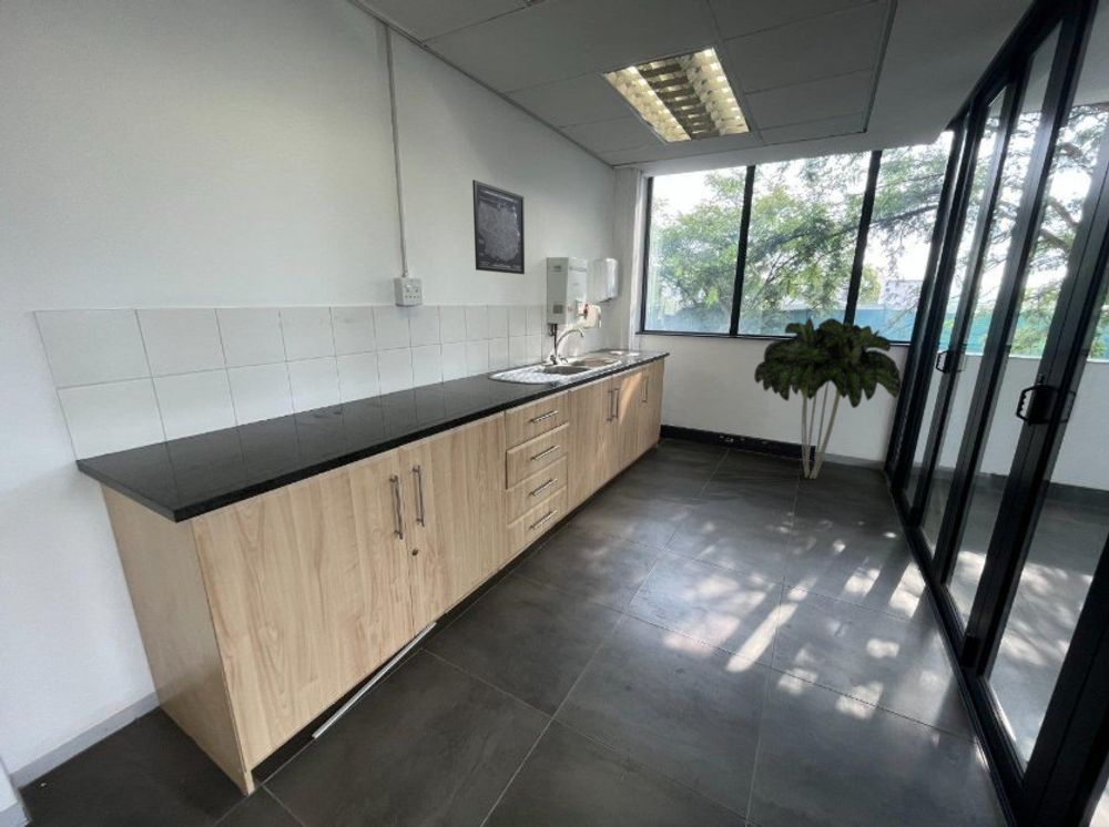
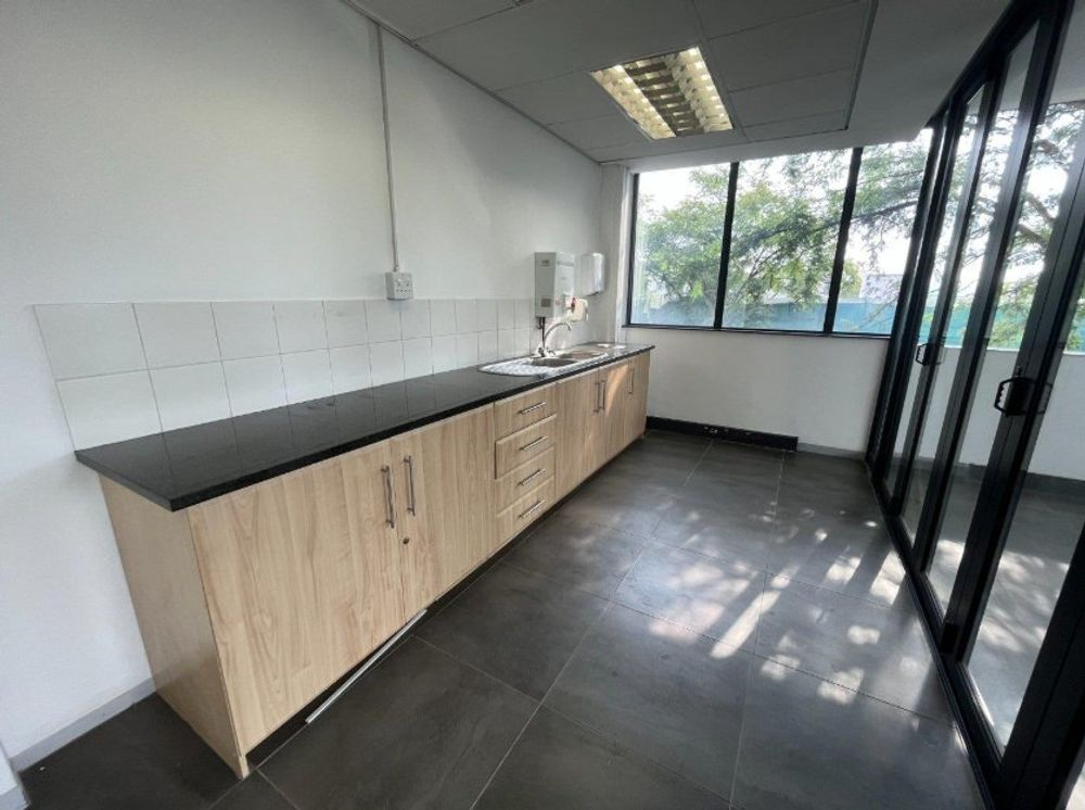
- wall art [471,178,526,276]
- indoor plant [753,317,903,480]
